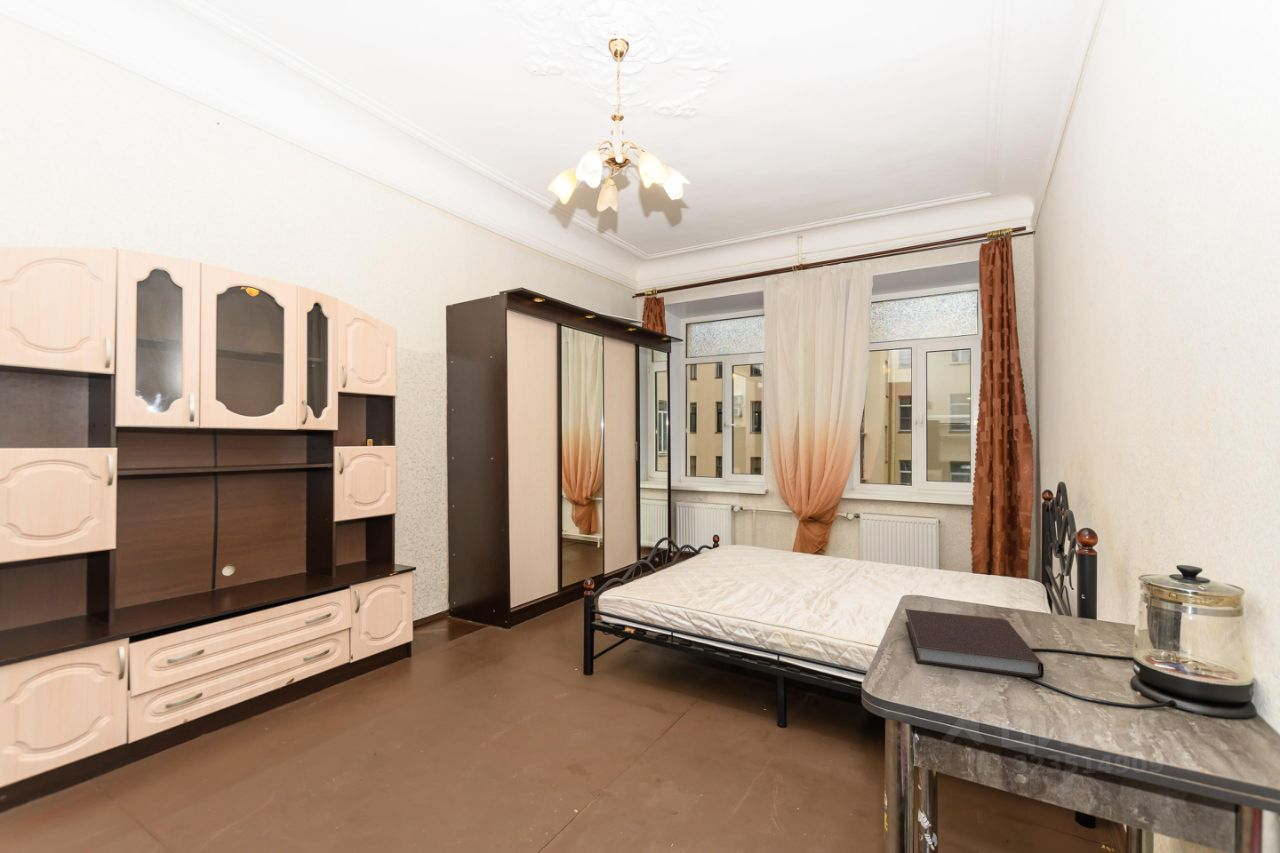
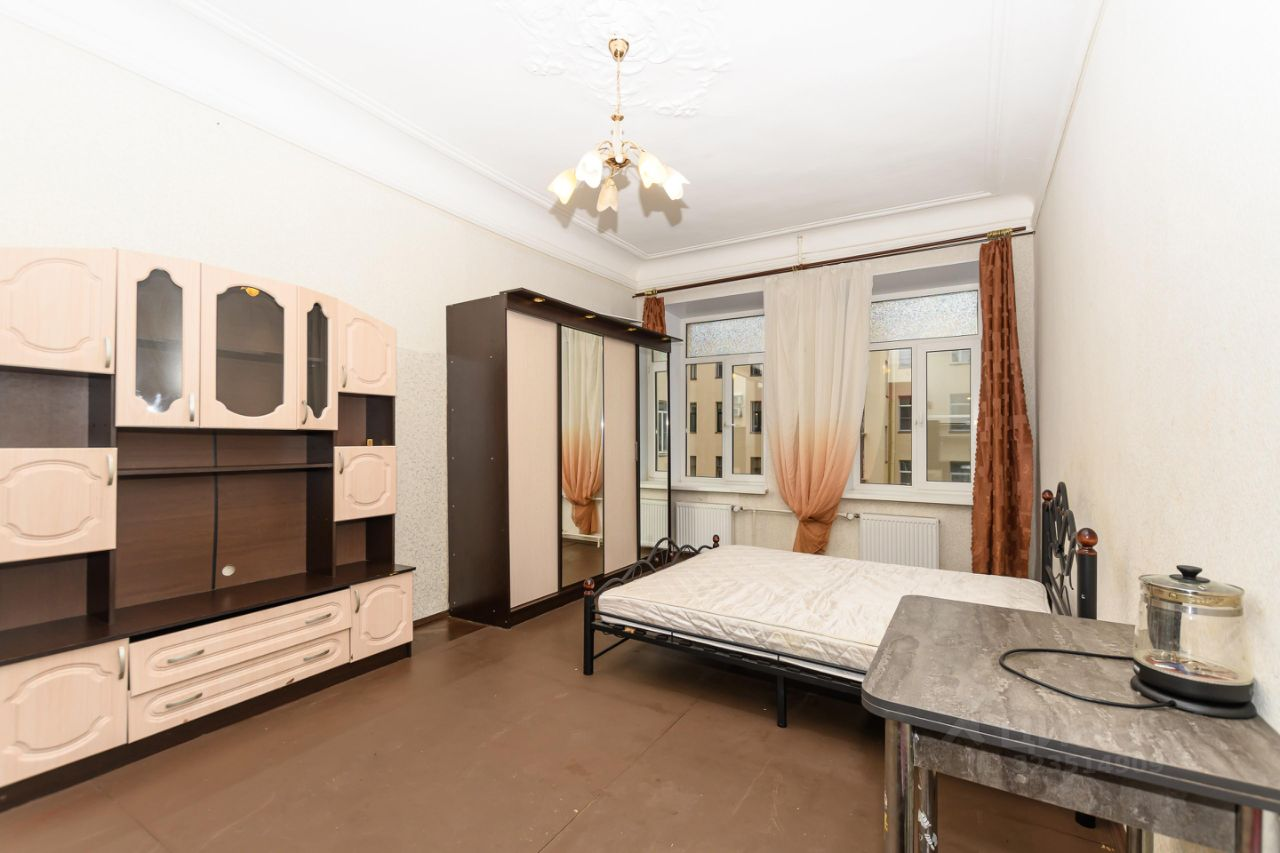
- notebook [904,608,1045,679]
